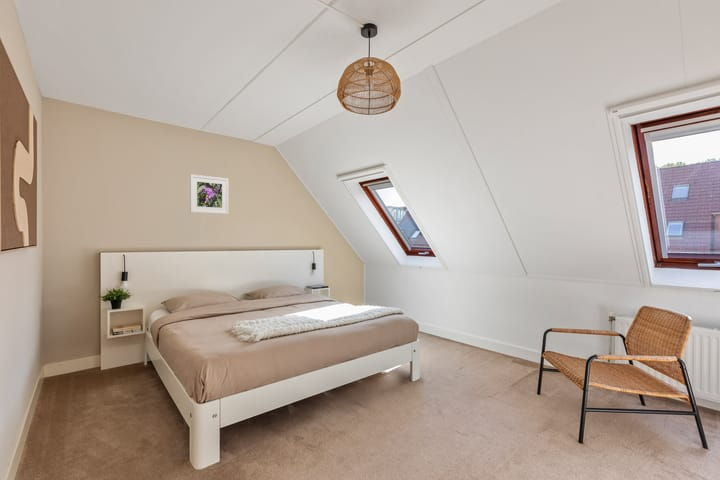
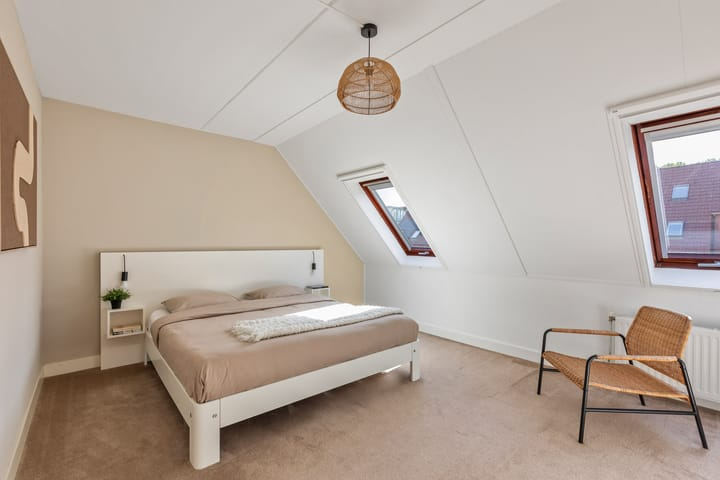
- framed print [189,174,229,215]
